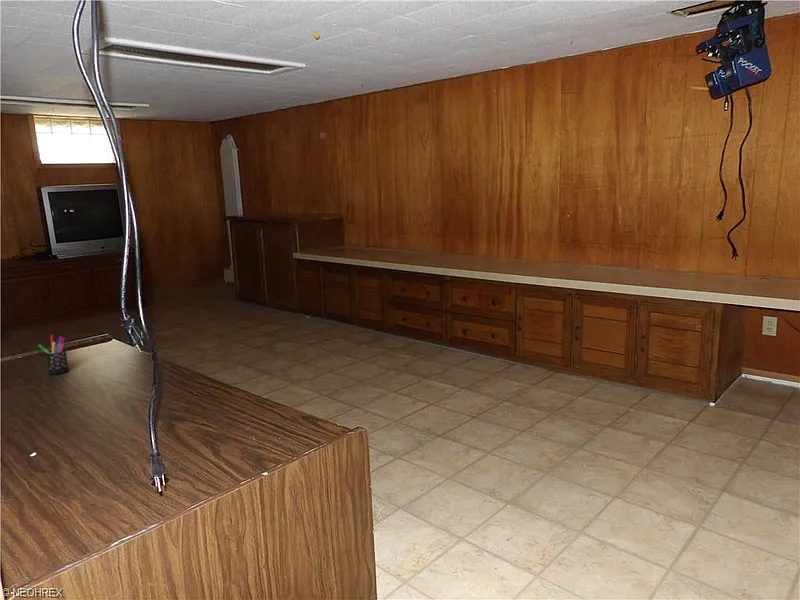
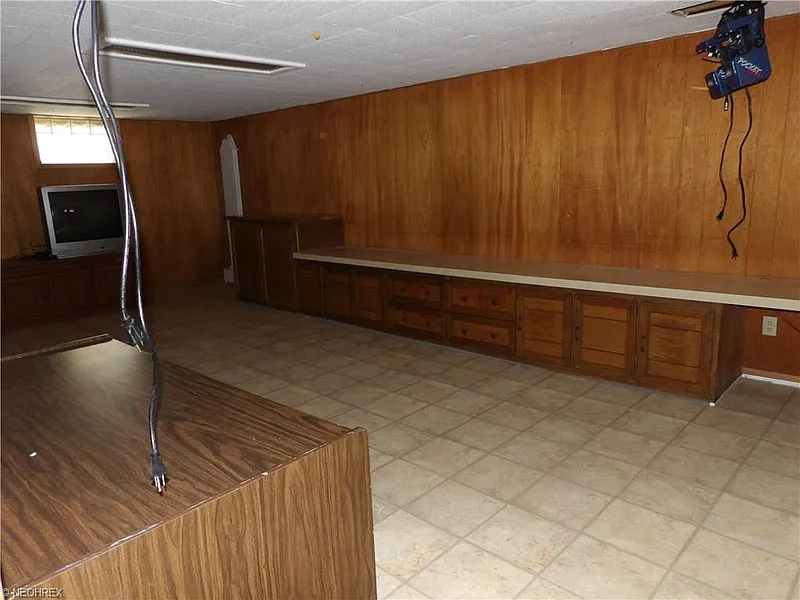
- pen holder [37,334,70,376]
